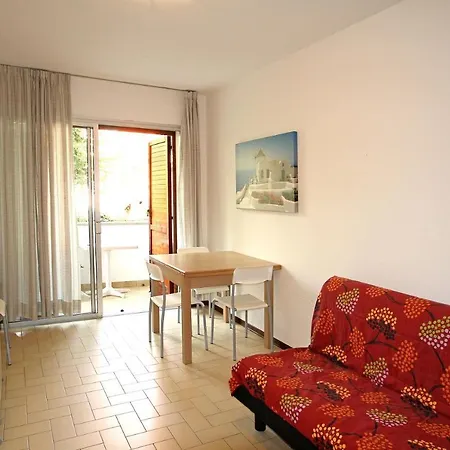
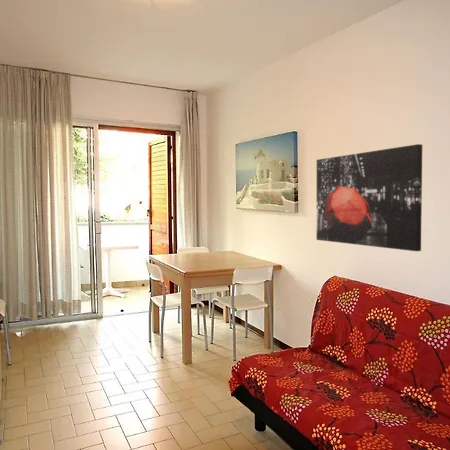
+ wall art [316,143,423,252]
